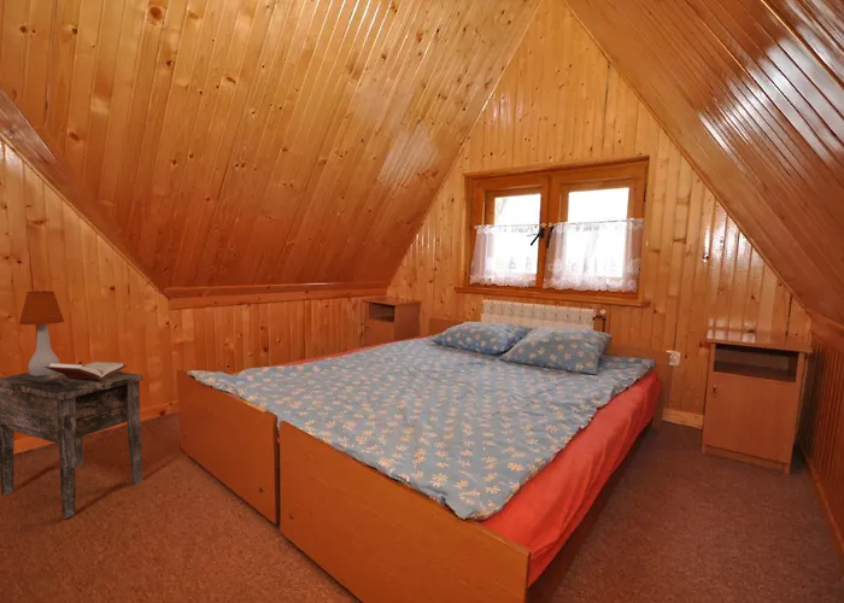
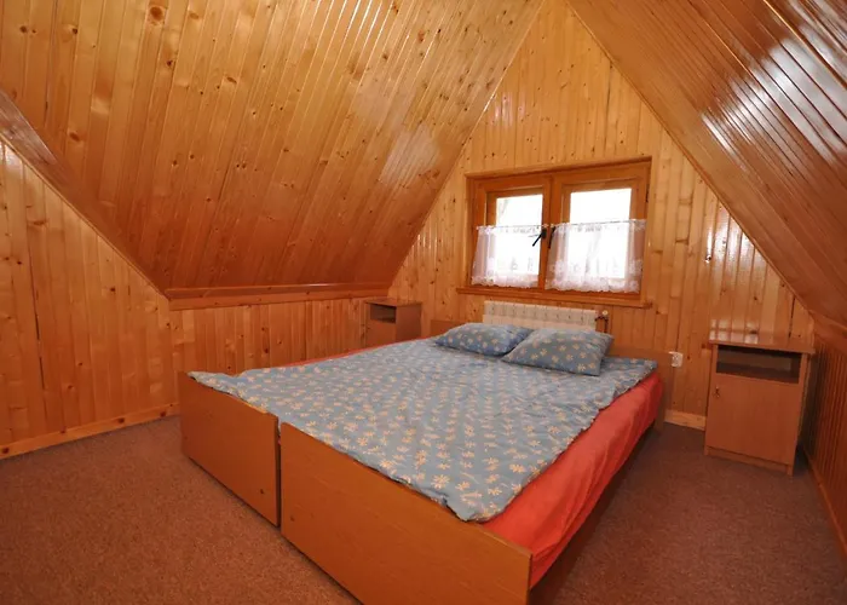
- table lamp [18,289,65,376]
- book [45,361,129,381]
- side table [0,370,143,520]
